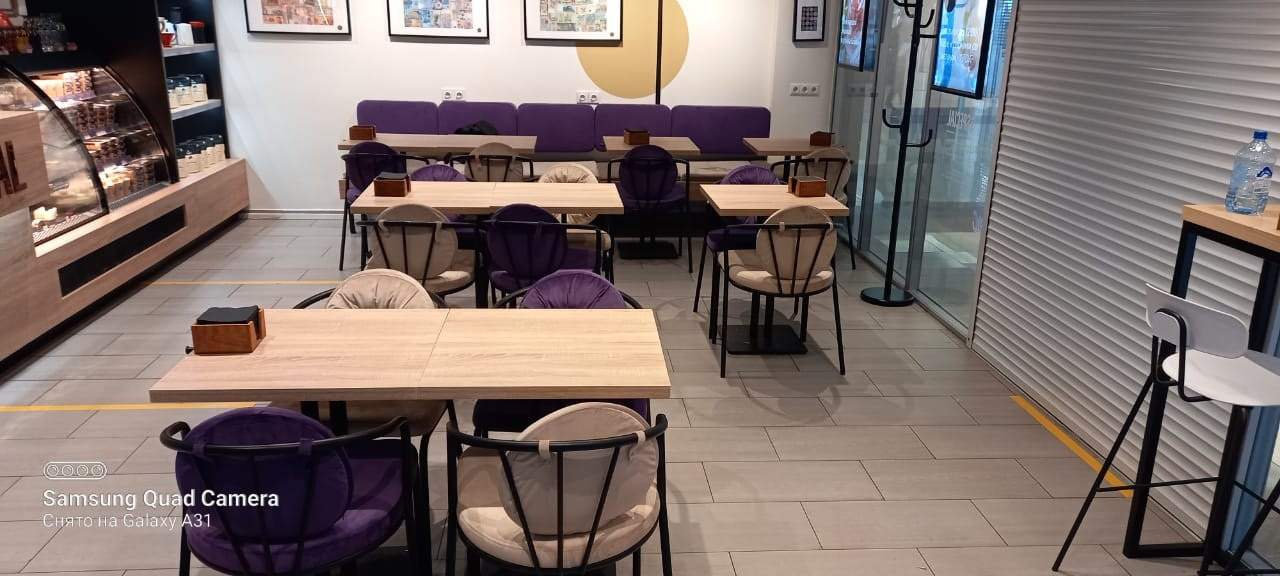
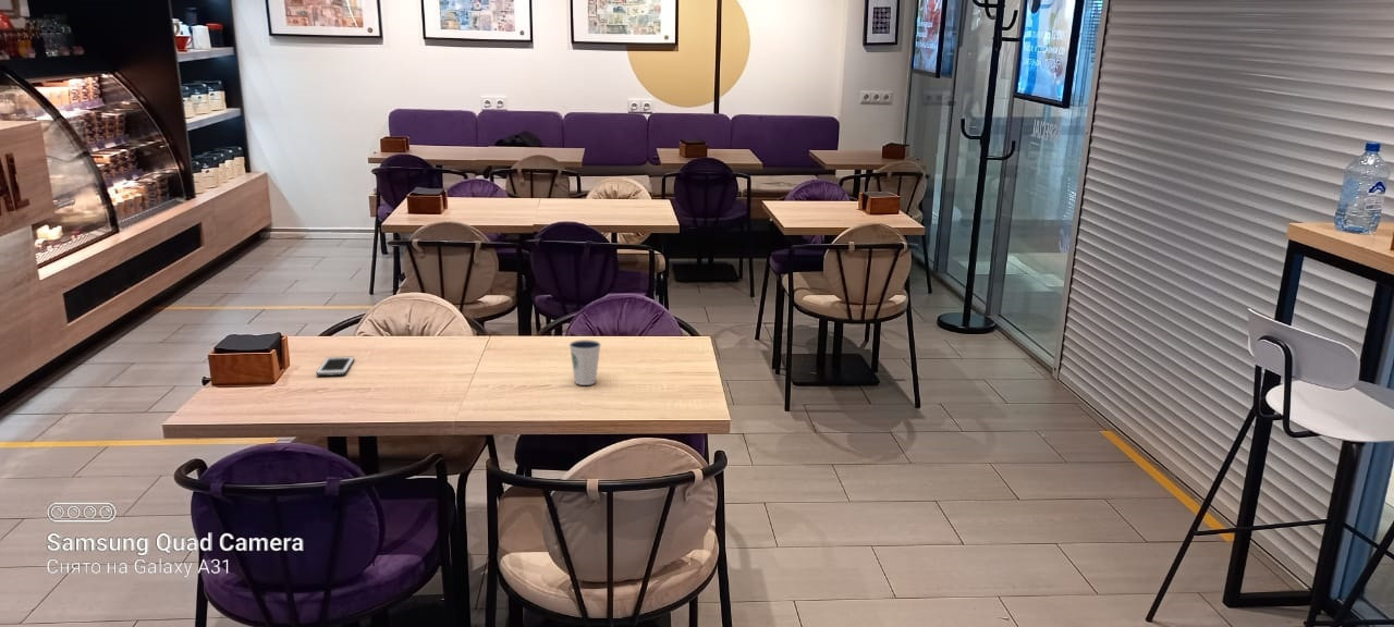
+ cell phone [316,356,355,377]
+ dixie cup [568,339,602,386]
